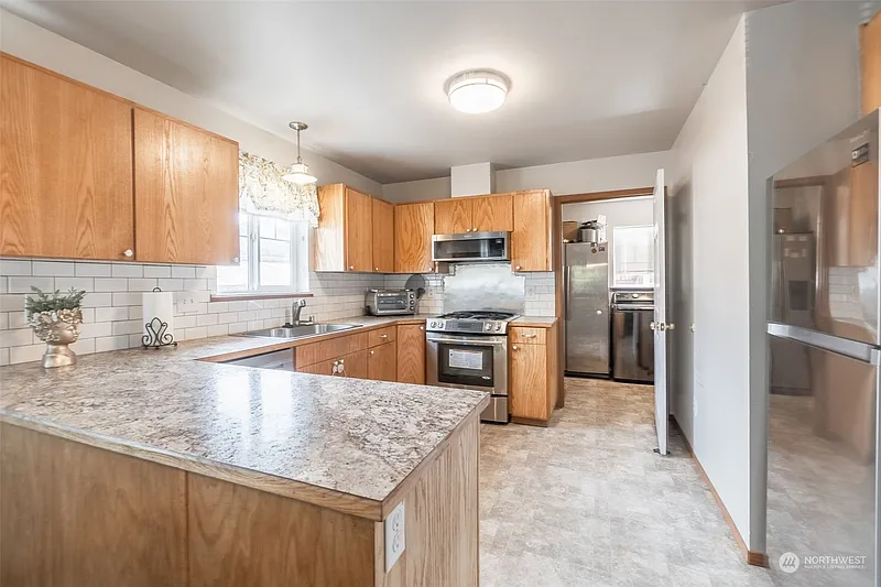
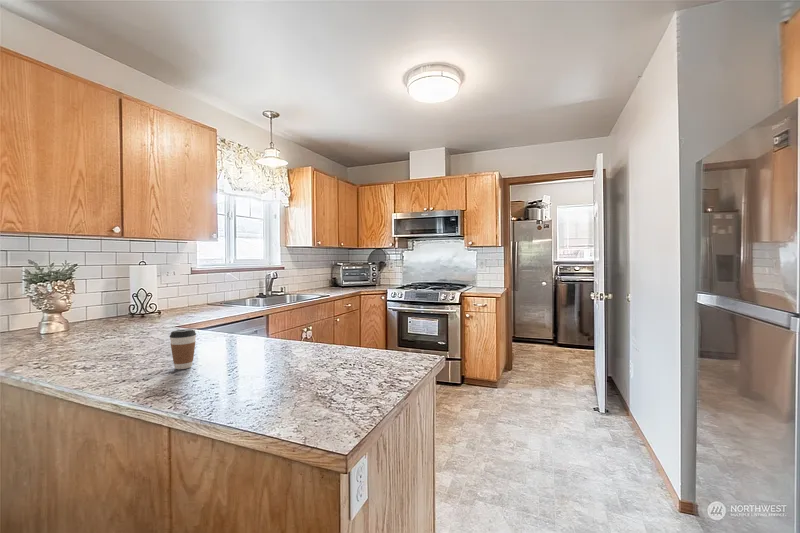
+ coffee cup [169,328,197,370]
